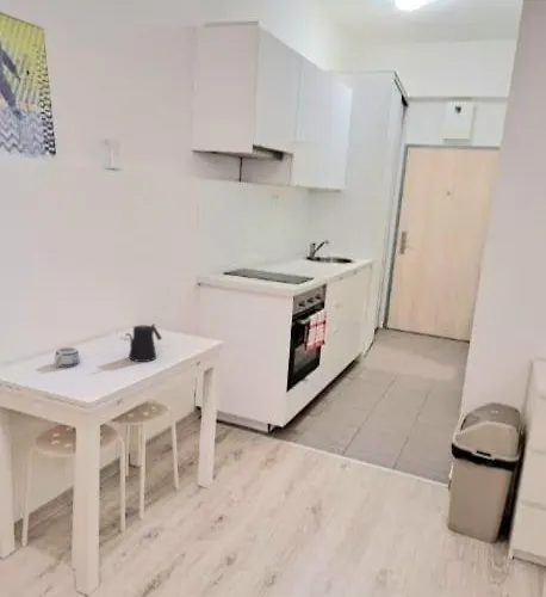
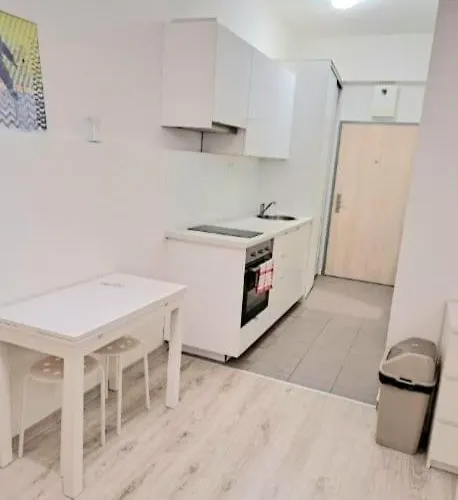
- kettle [124,324,163,363]
- mug [54,346,81,368]
